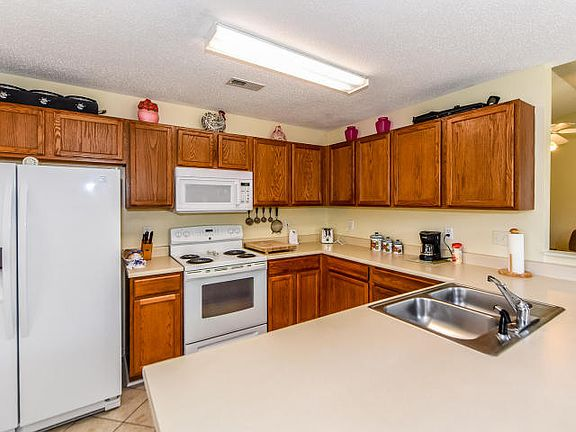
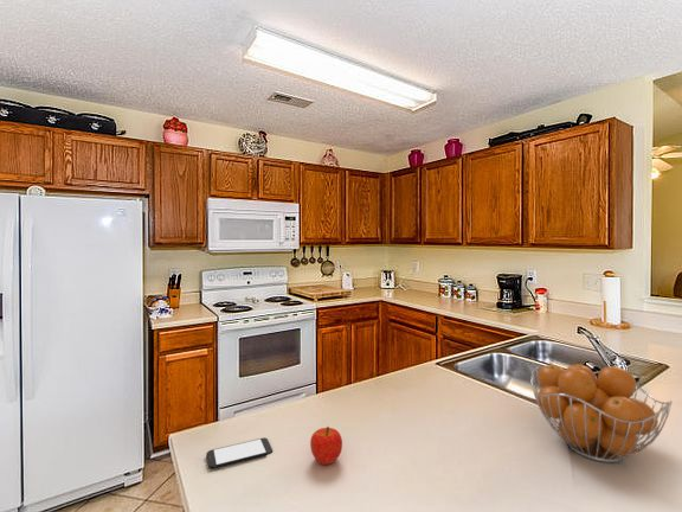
+ fruit basket [530,363,674,463]
+ smartphone [205,436,274,469]
+ fruit [309,425,343,466]
